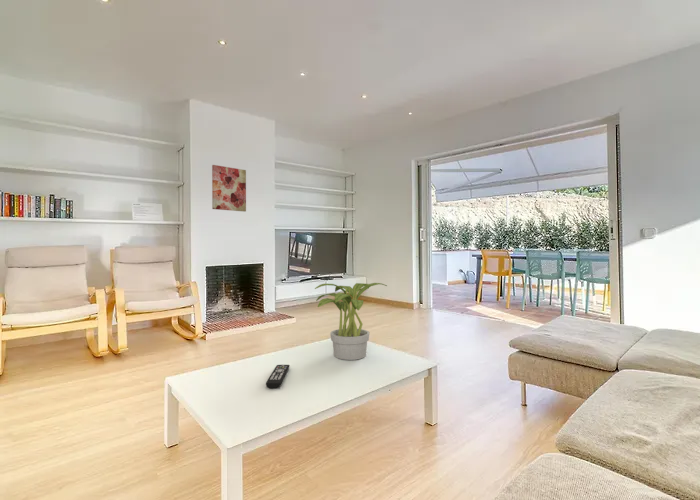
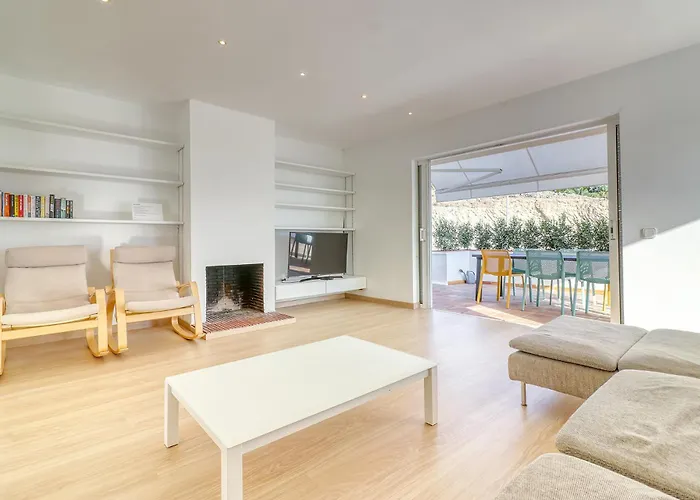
- remote control [265,364,290,389]
- potted plant [314,282,388,361]
- wall art [211,164,247,213]
